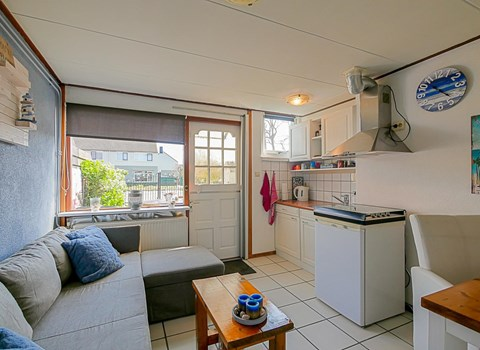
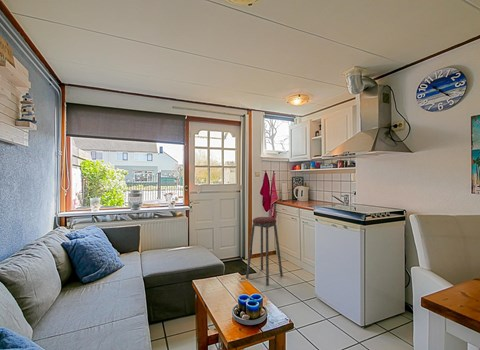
+ music stool [245,216,284,286]
